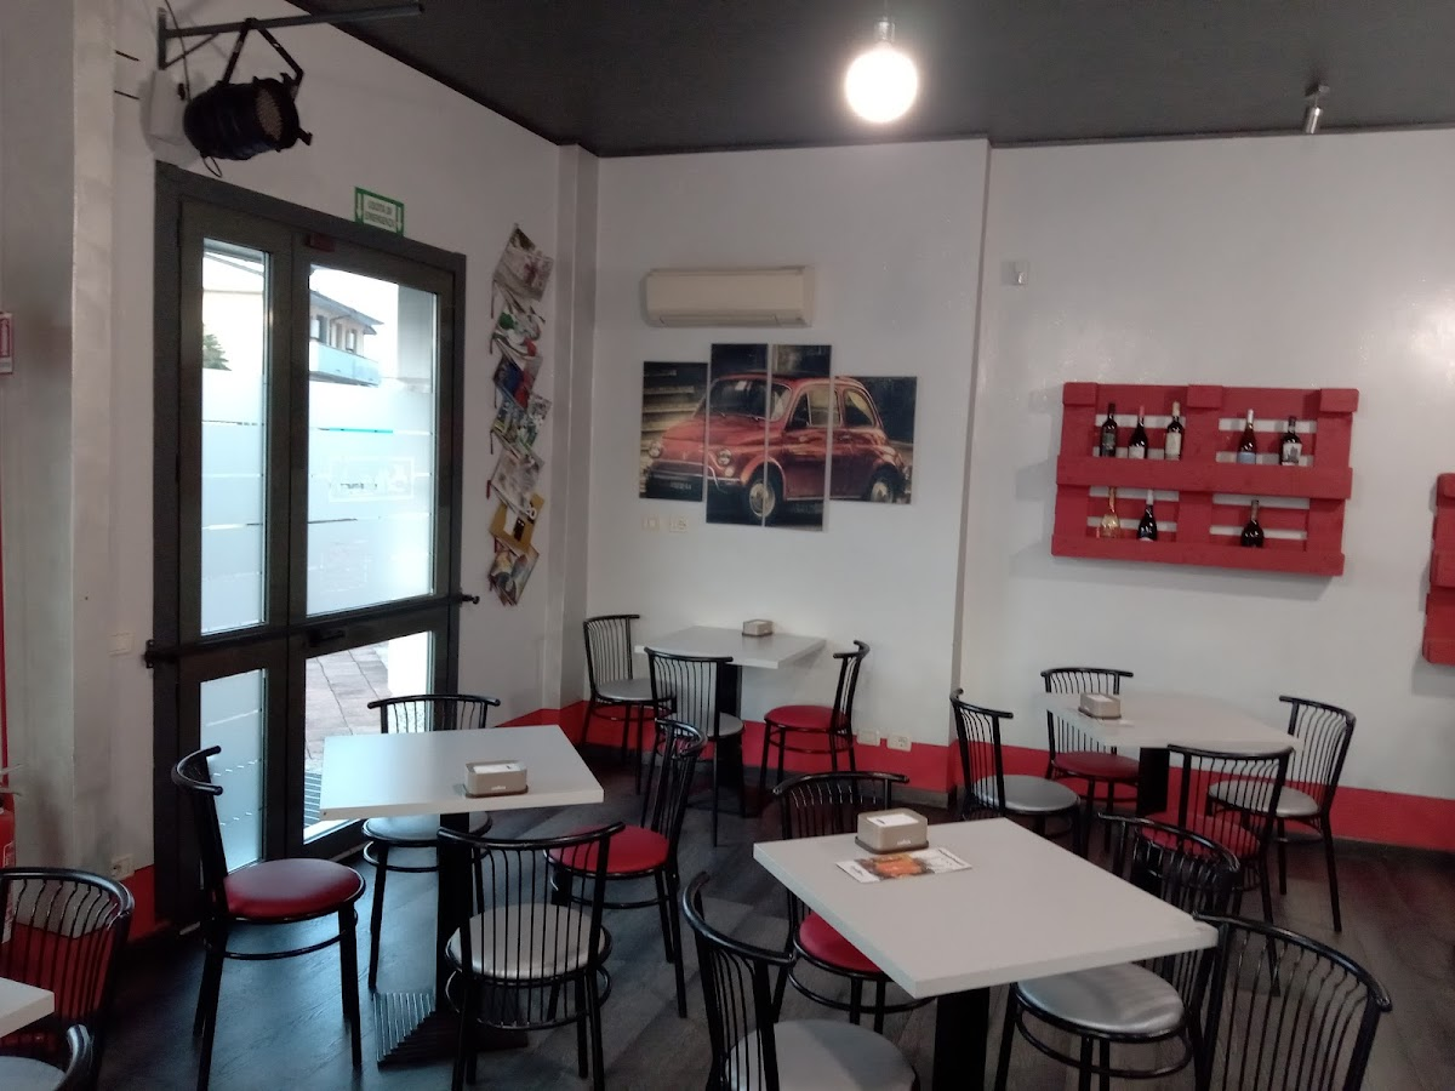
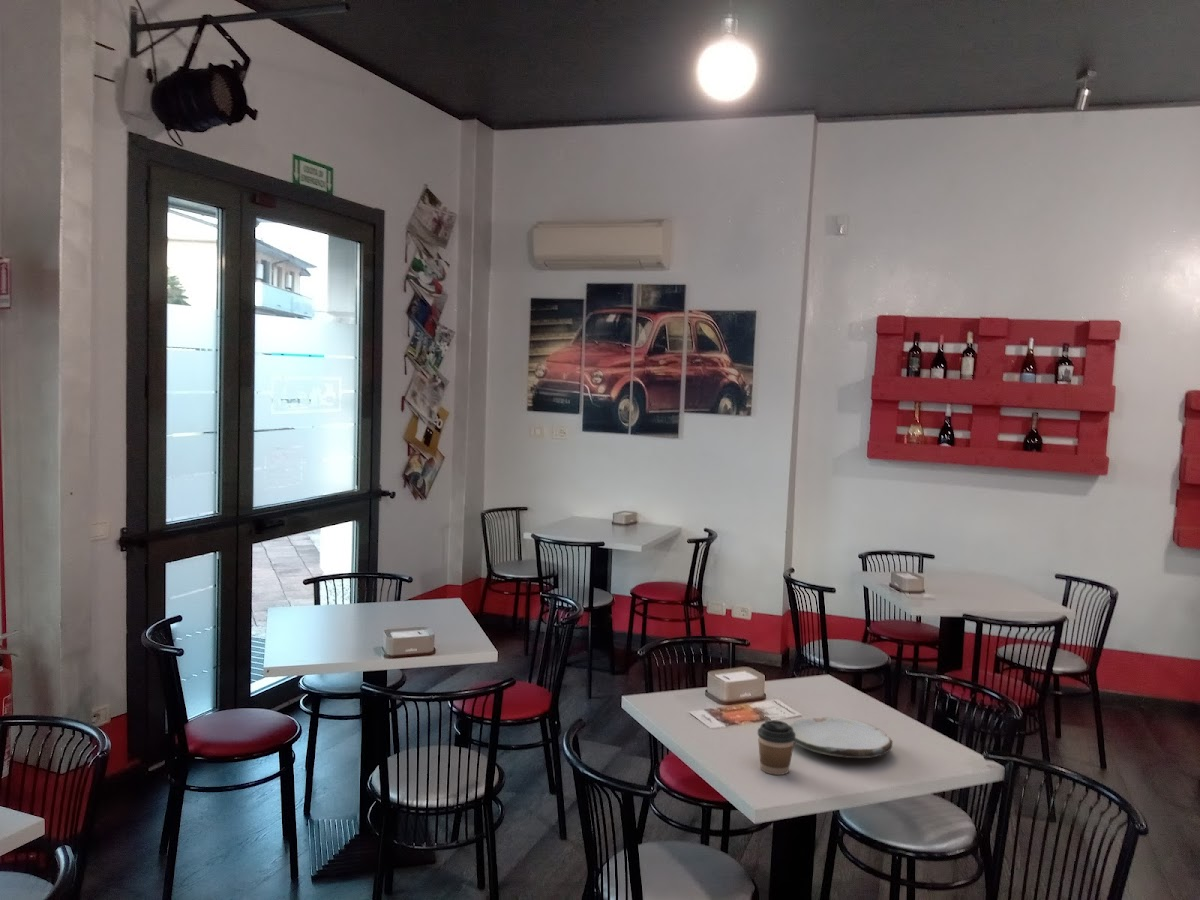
+ plate [788,716,894,759]
+ coffee cup [757,719,795,776]
